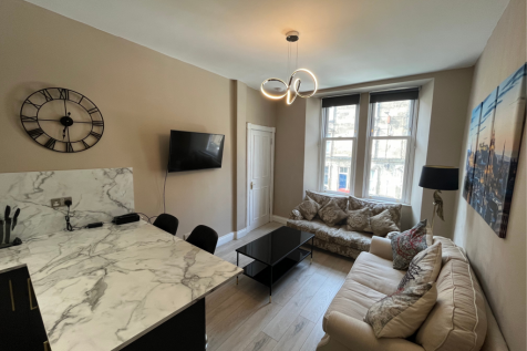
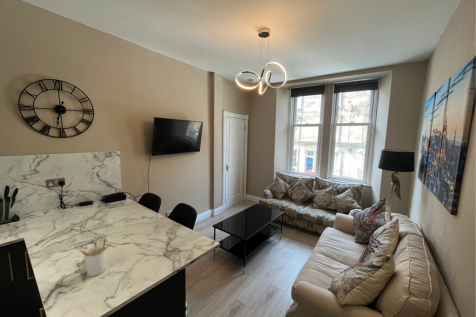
+ utensil holder [79,236,110,277]
